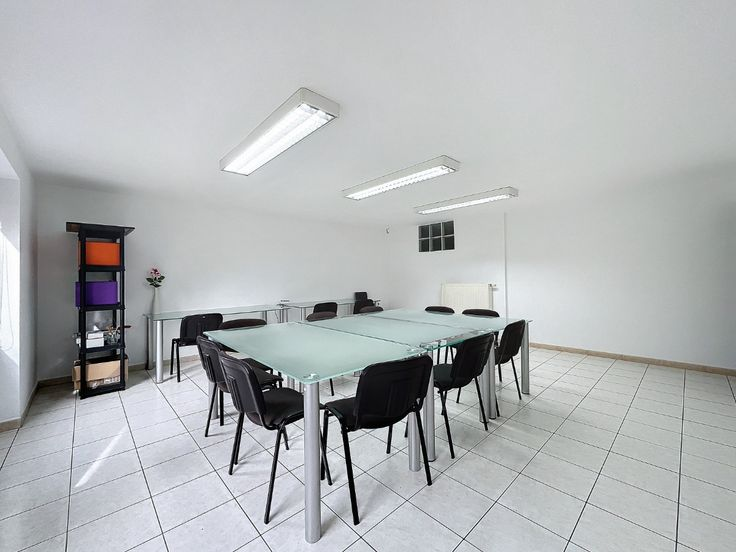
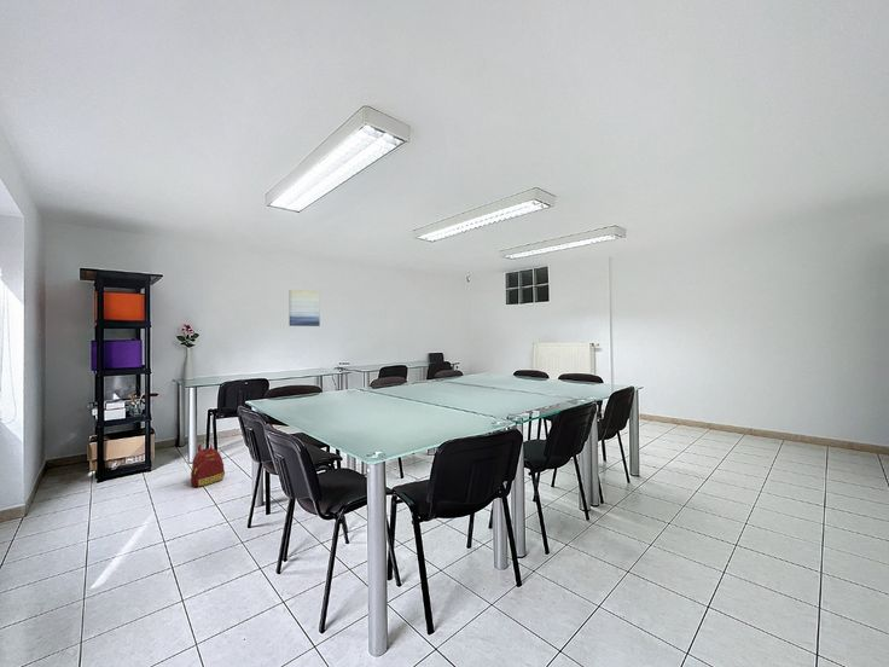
+ backpack [190,441,226,488]
+ wall art [287,289,321,327]
